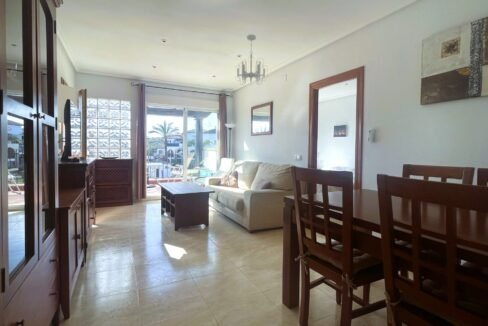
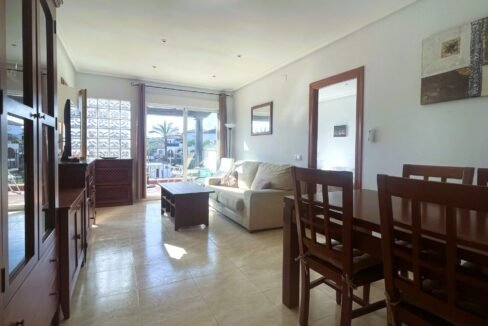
- chandelier [234,34,269,86]
